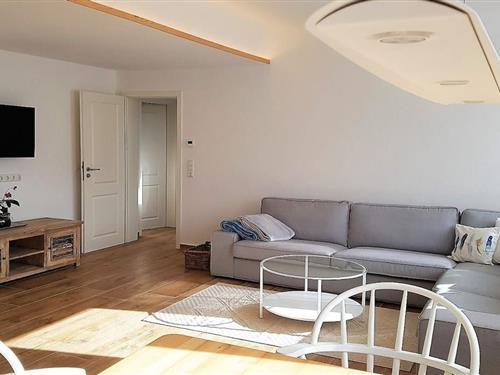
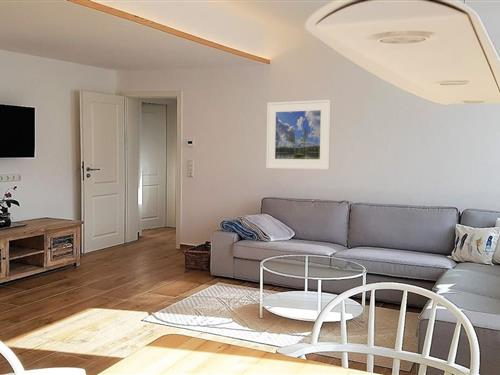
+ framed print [265,99,332,170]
